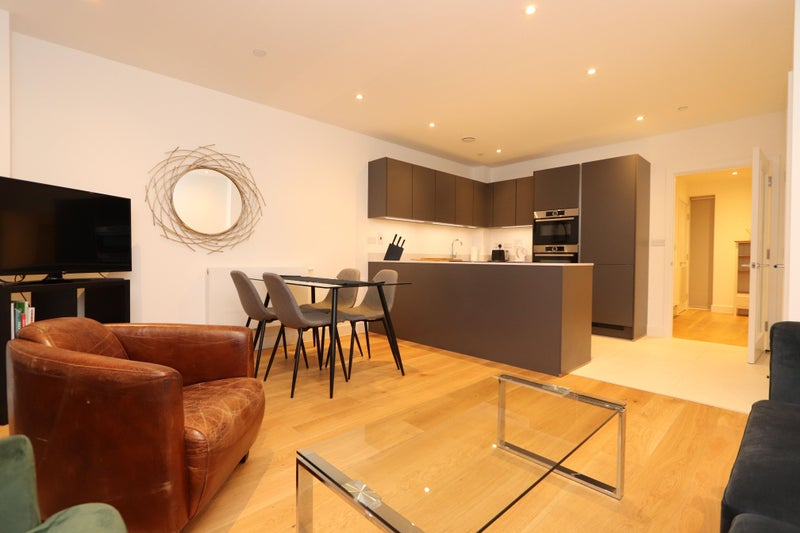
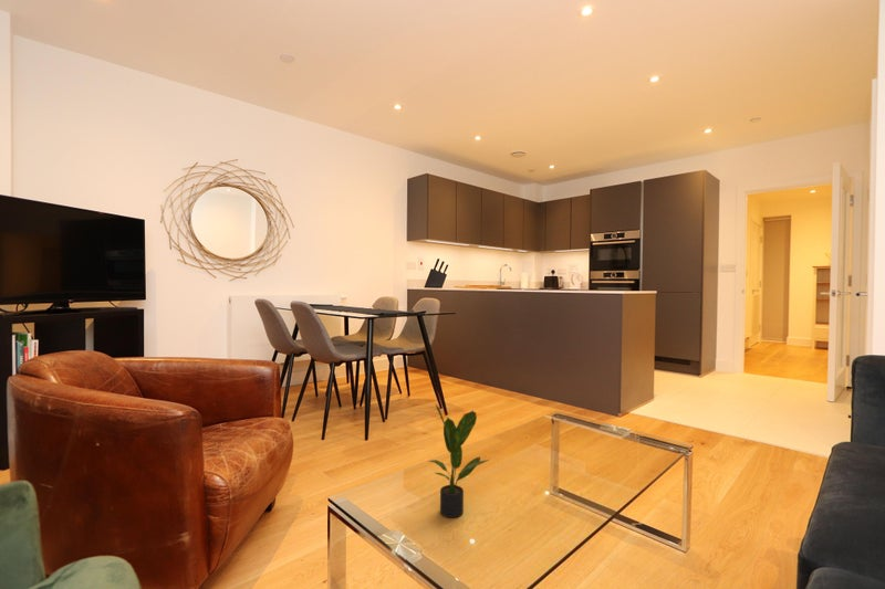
+ potted plant [428,404,492,518]
